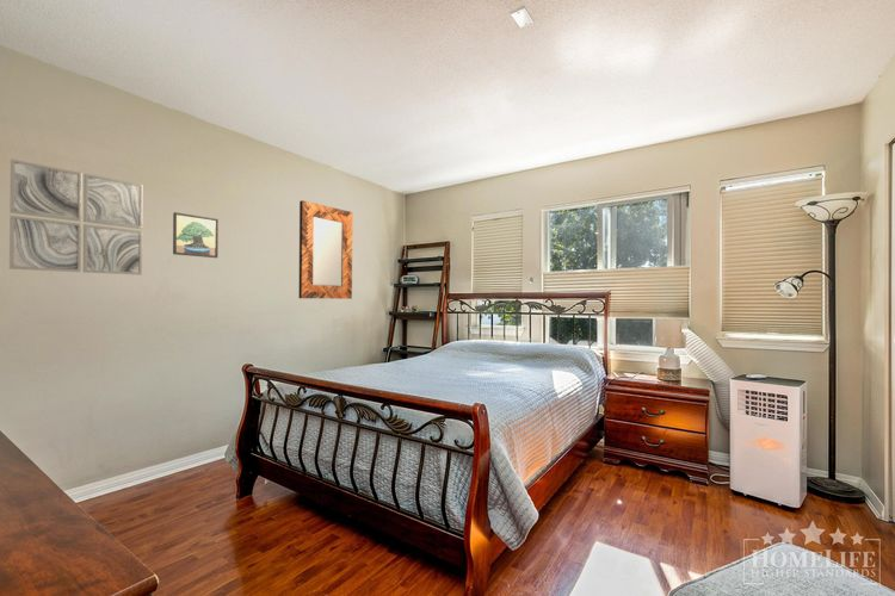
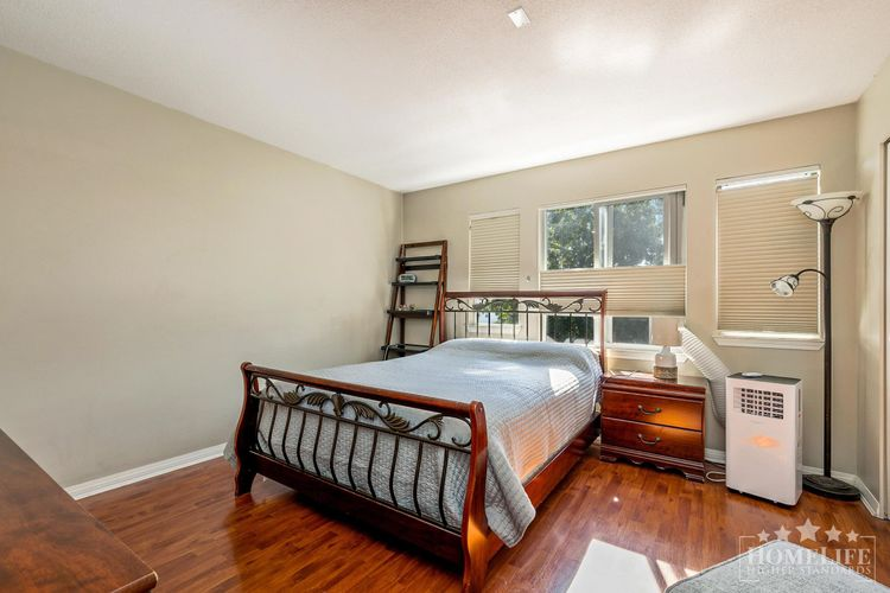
- wall art [8,157,144,277]
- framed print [172,211,220,259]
- home mirror [298,199,353,300]
